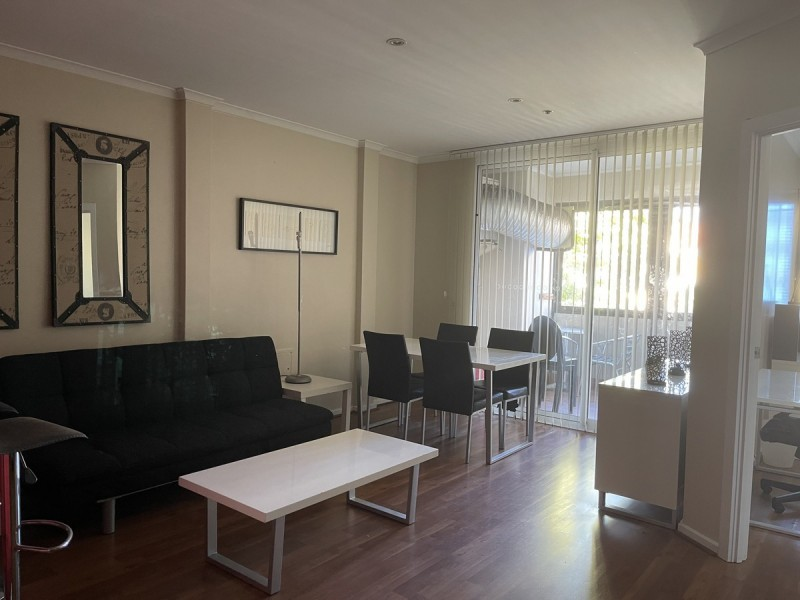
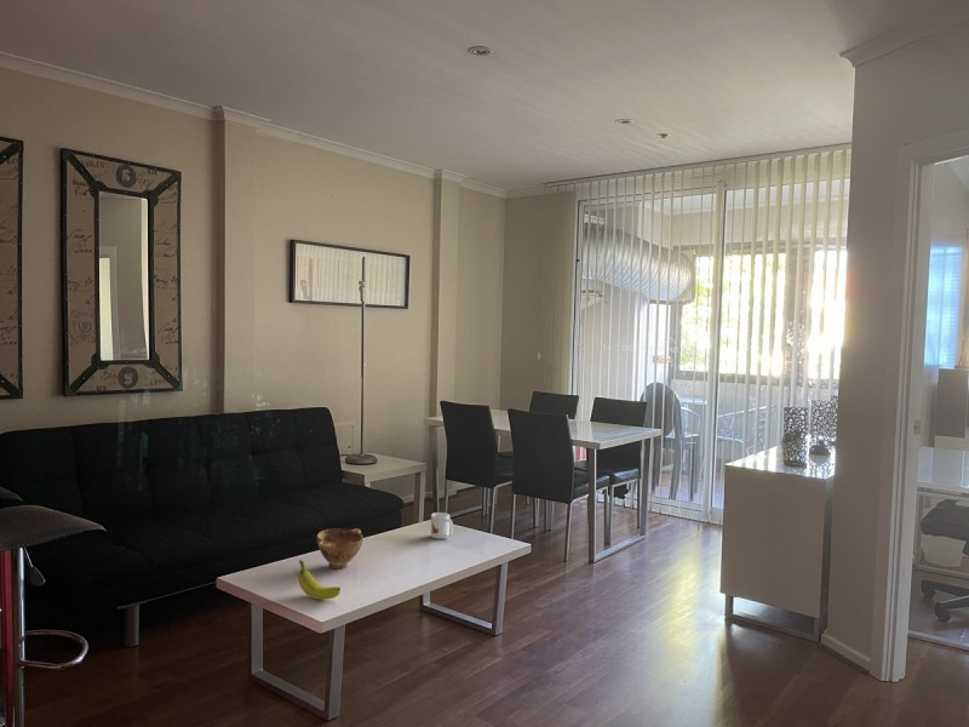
+ bowl [316,527,365,569]
+ fruit [297,559,342,601]
+ mug [430,511,454,540]
